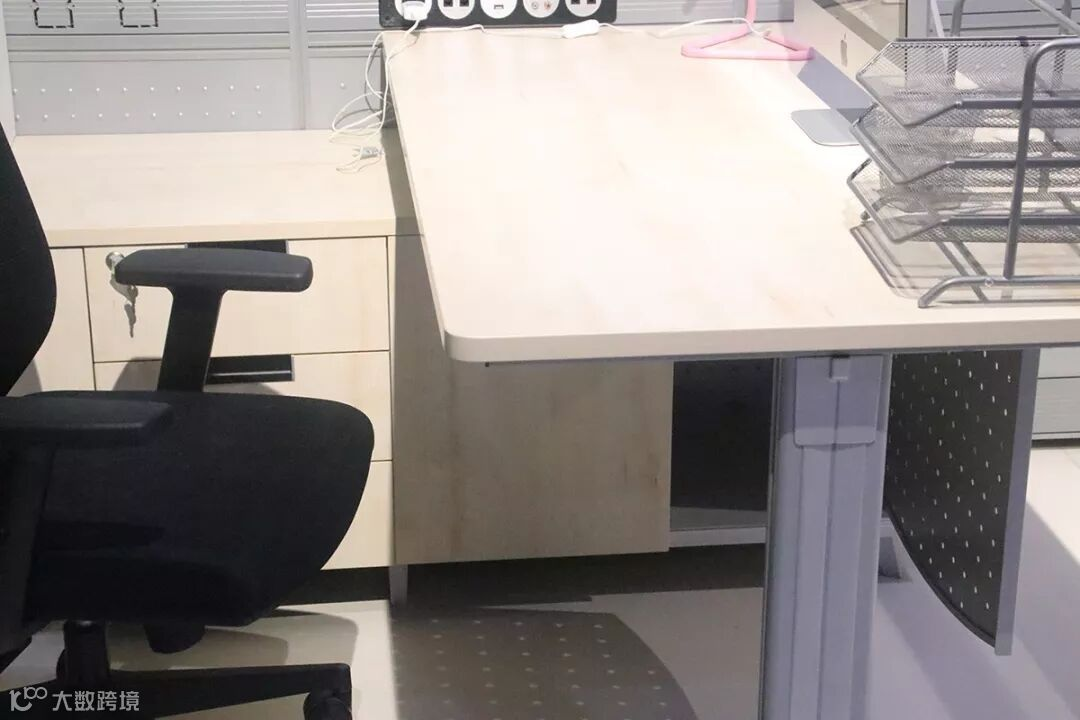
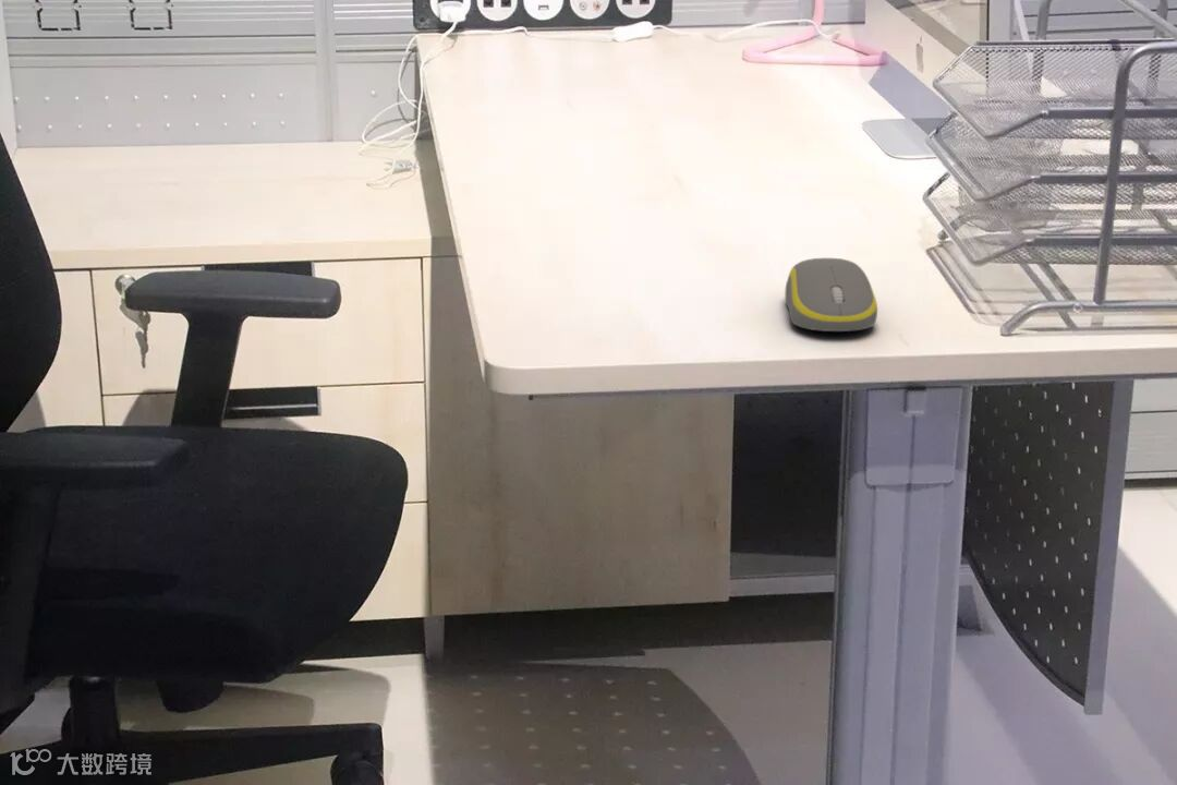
+ computer mouse [784,257,878,333]
